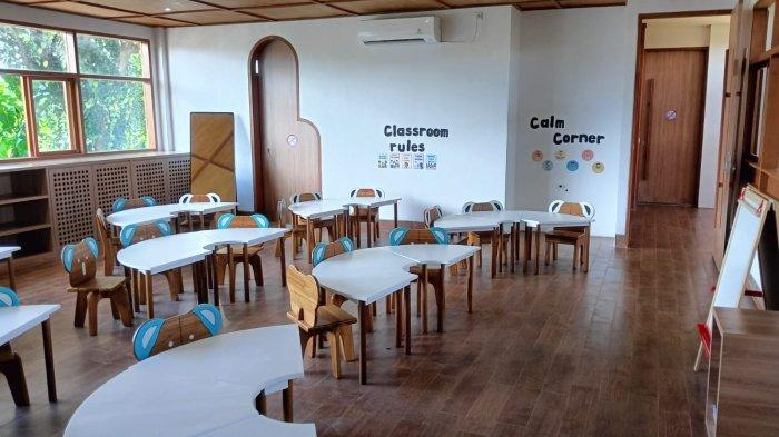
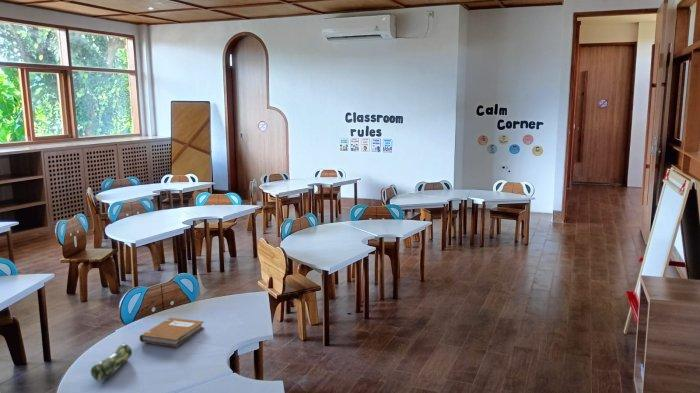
+ notebook [139,317,205,348]
+ pencil case [90,342,133,382]
